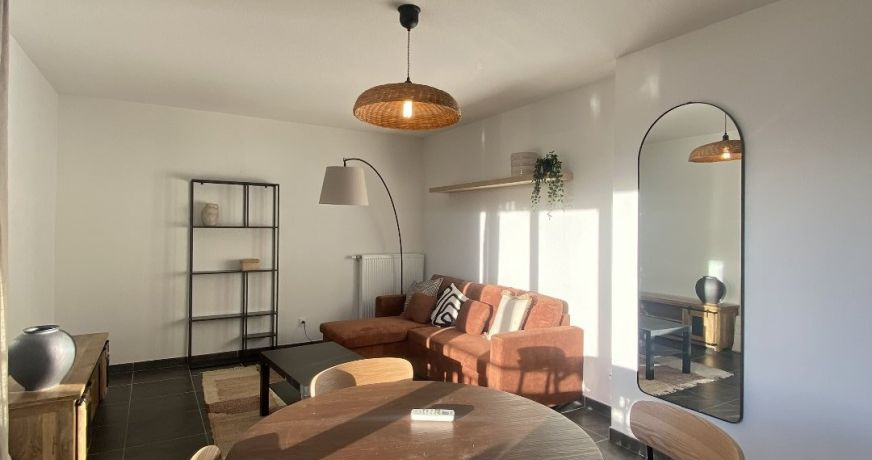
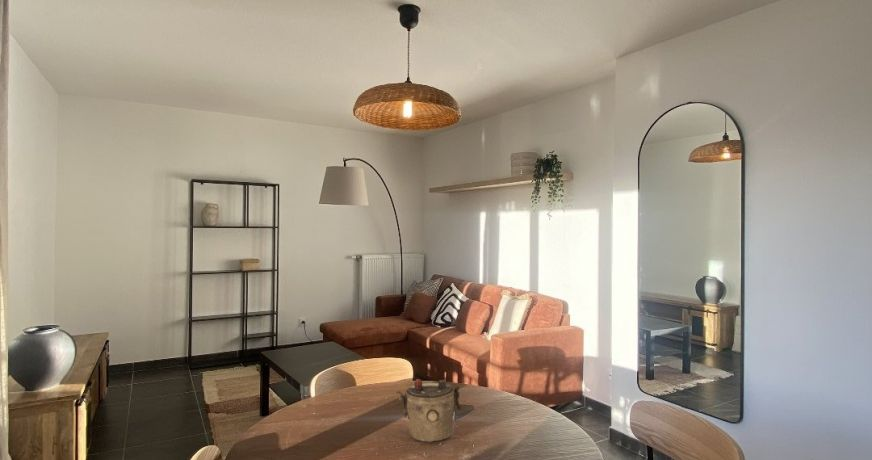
+ teapot [395,378,462,443]
